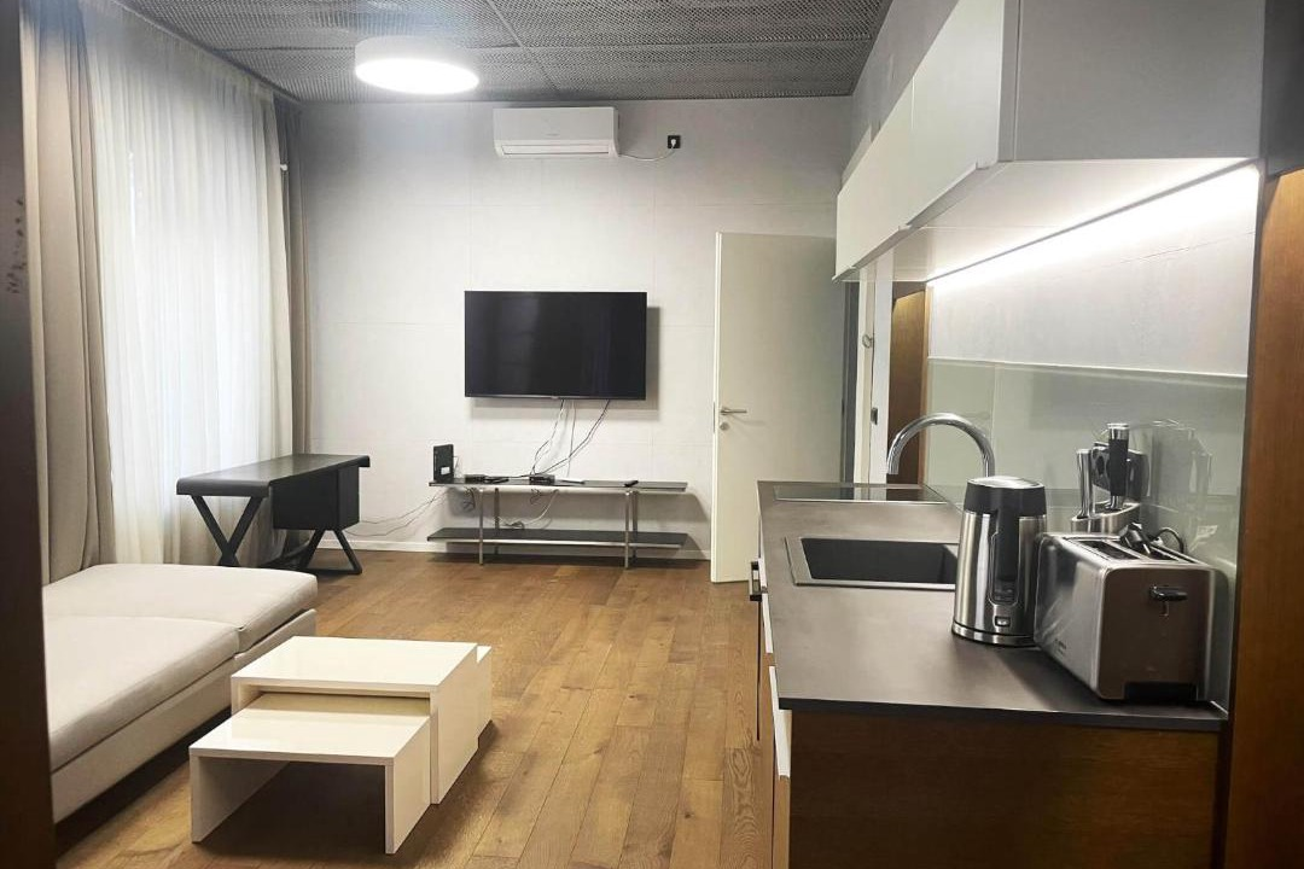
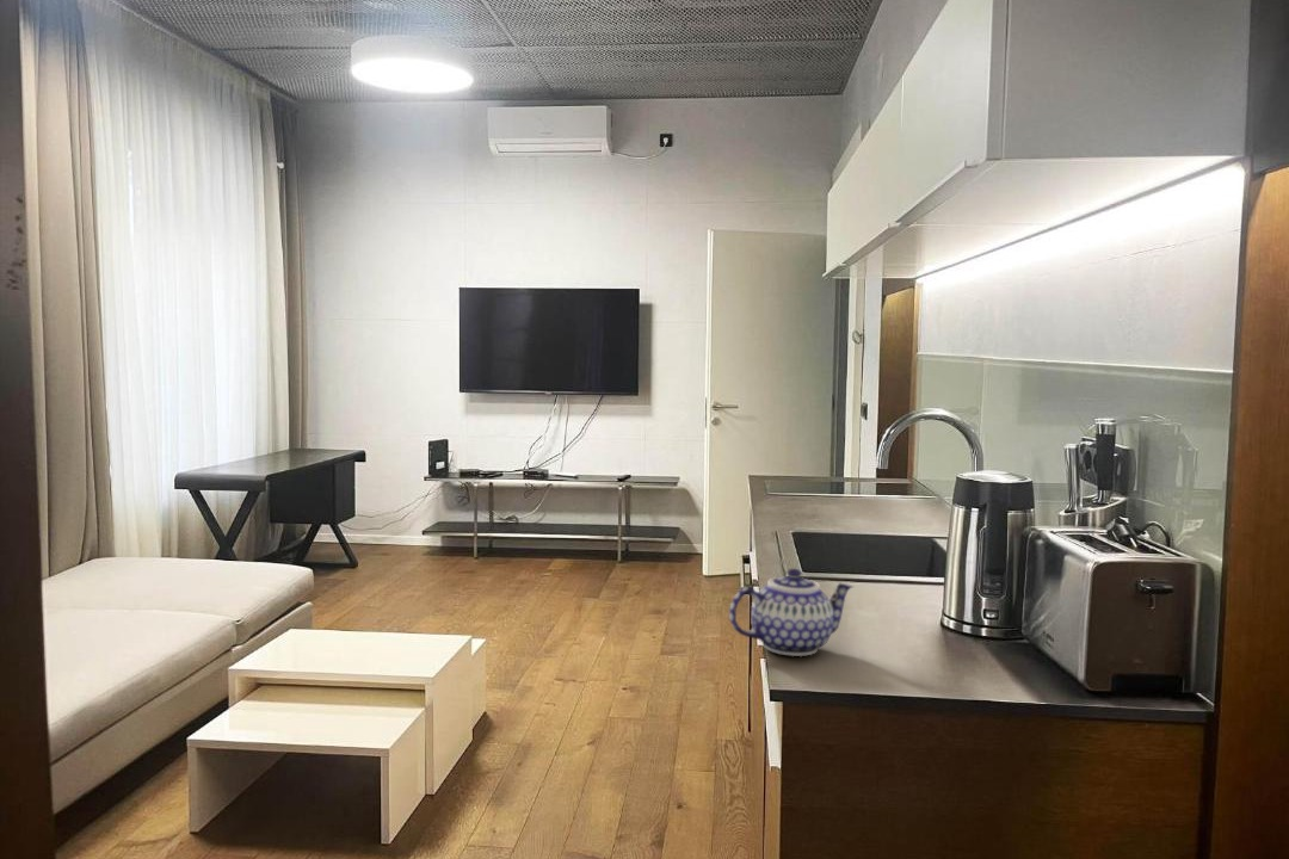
+ teapot [728,568,855,657]
